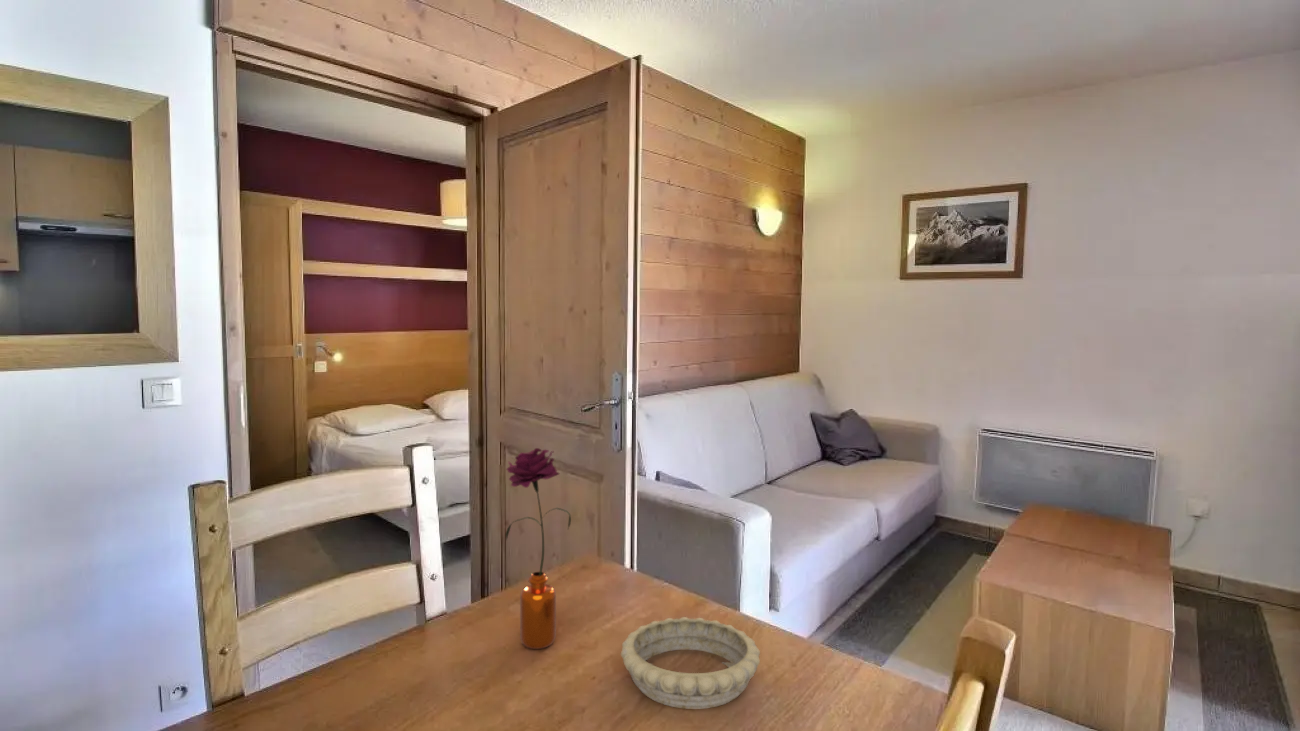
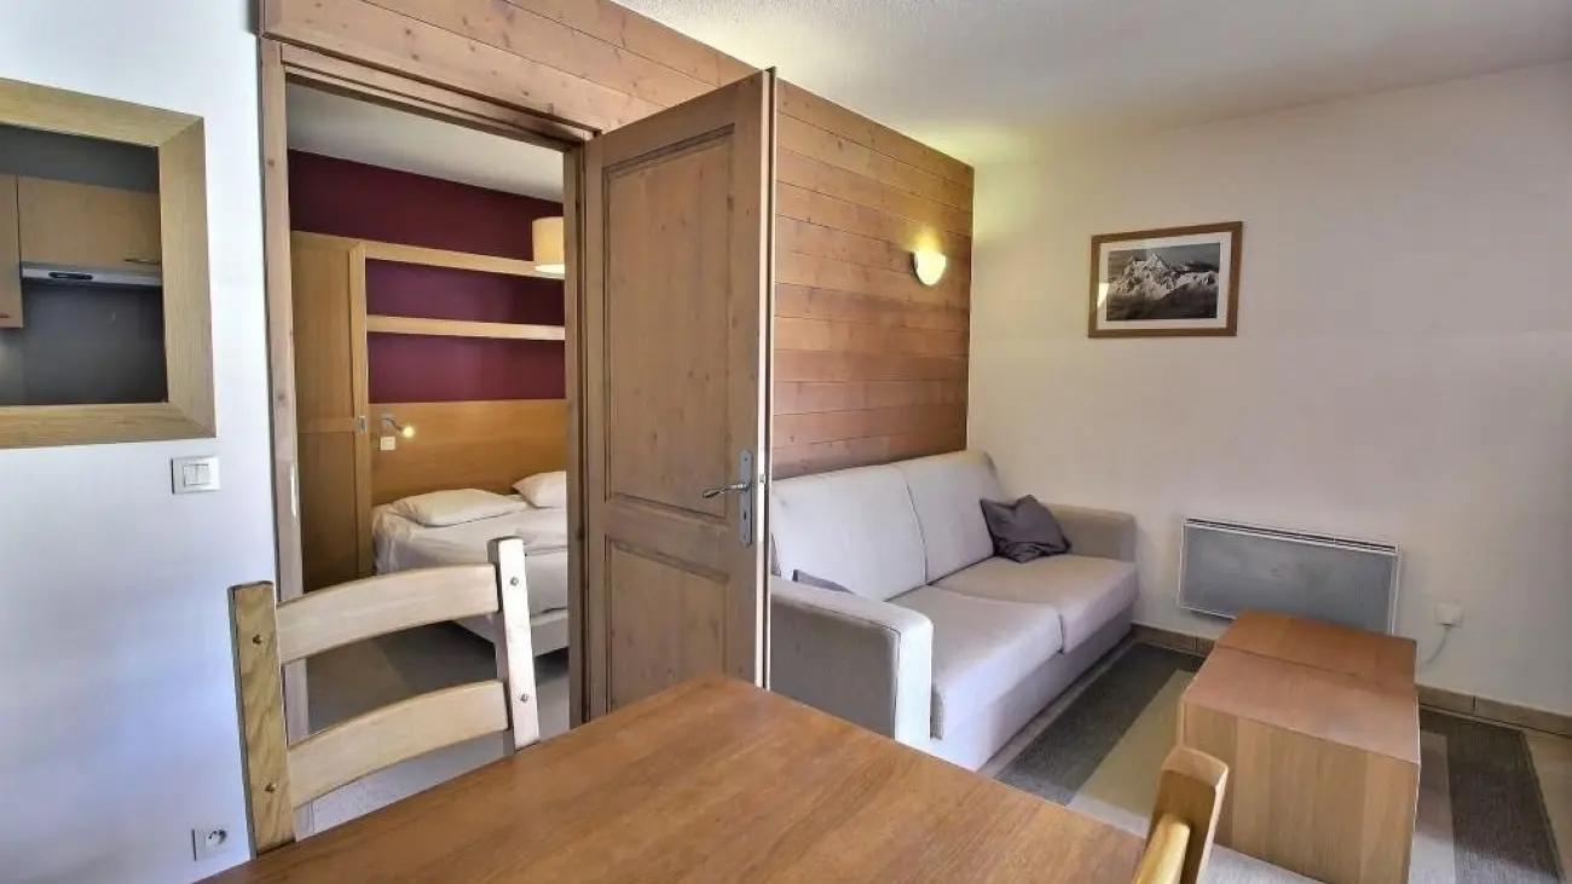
- decorative bowl [620,616,761,710]
- flower [504,447,572,650]
